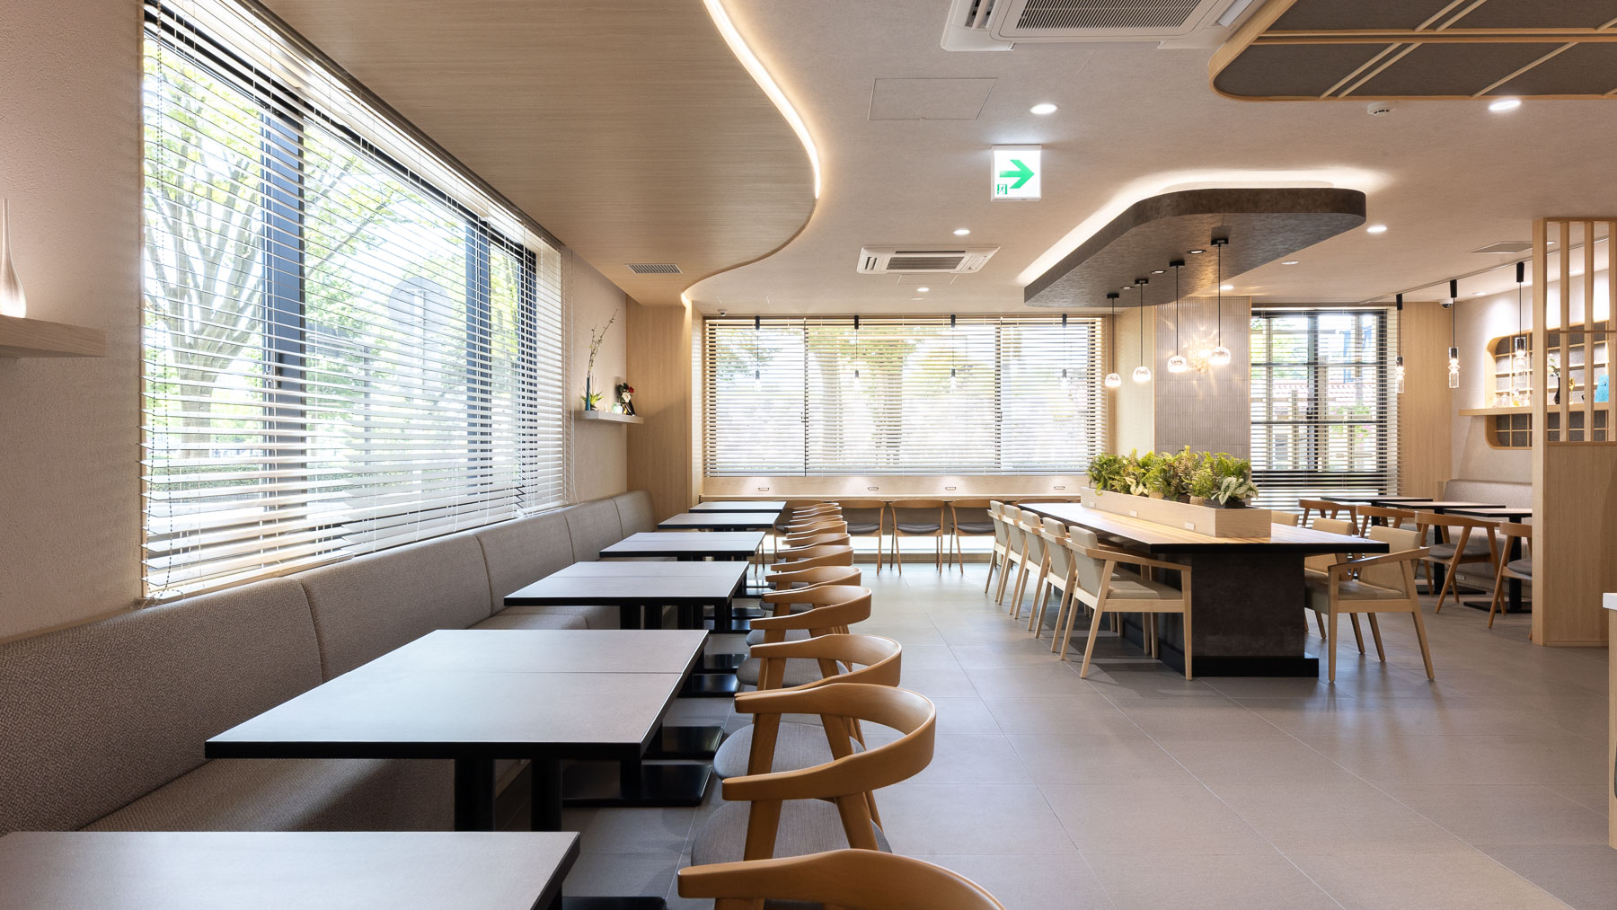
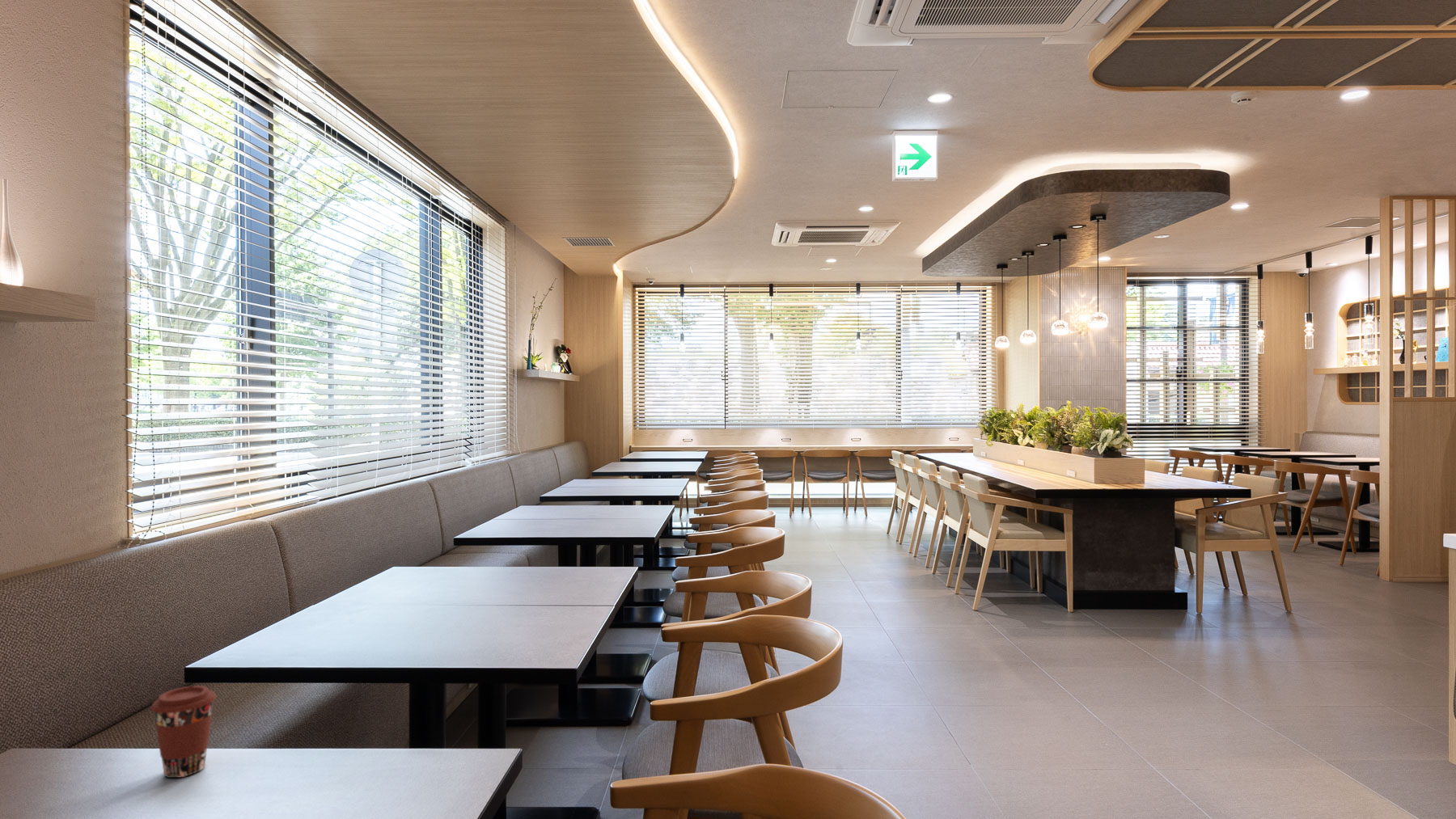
+ coffee cup [150,685,217,779]
